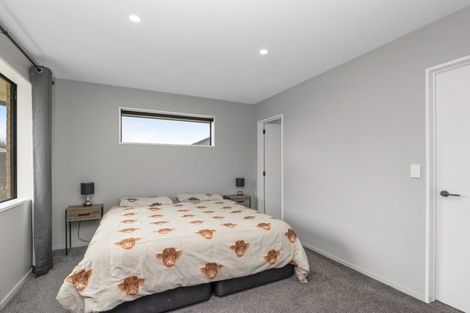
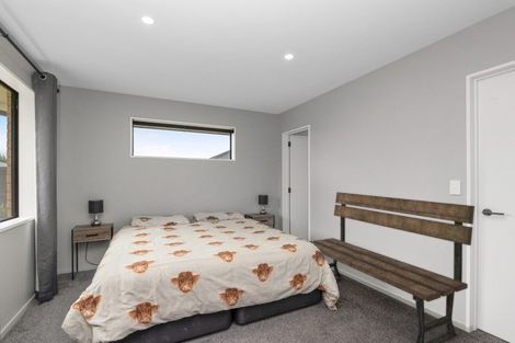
+ bench [308,191,476,343]
